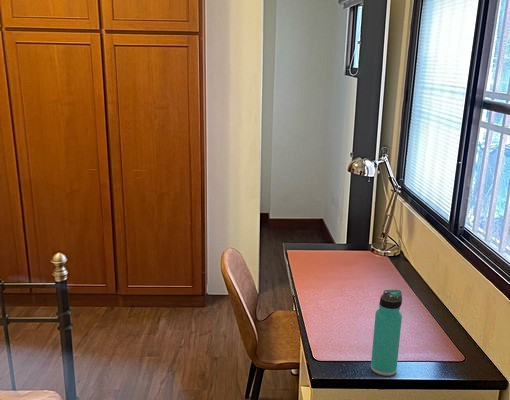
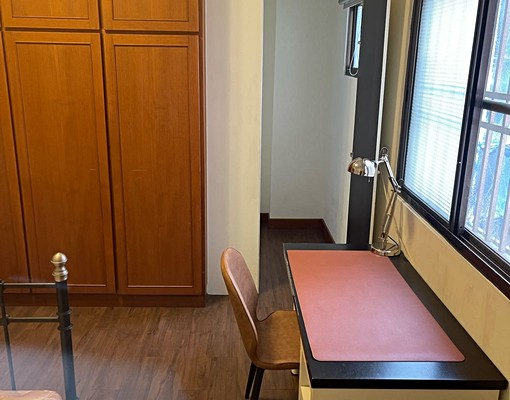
- thermos bottle [370,289,403,377]
